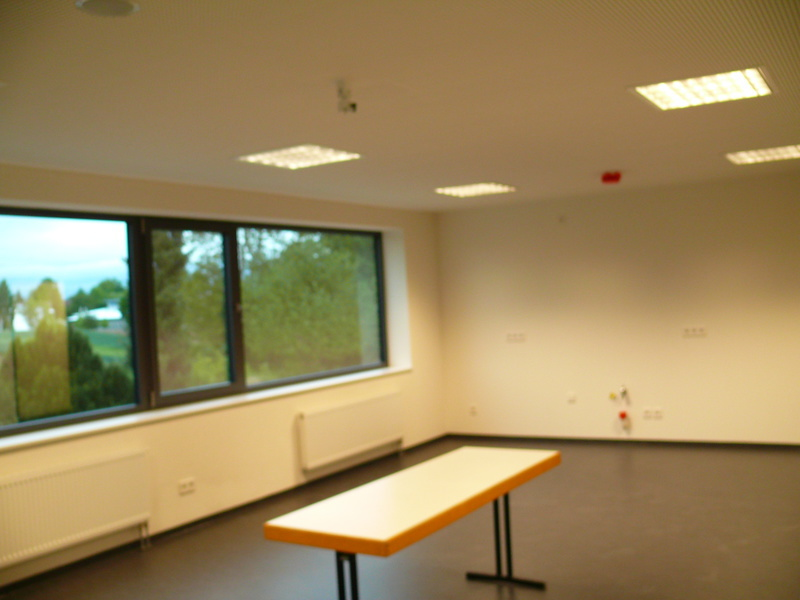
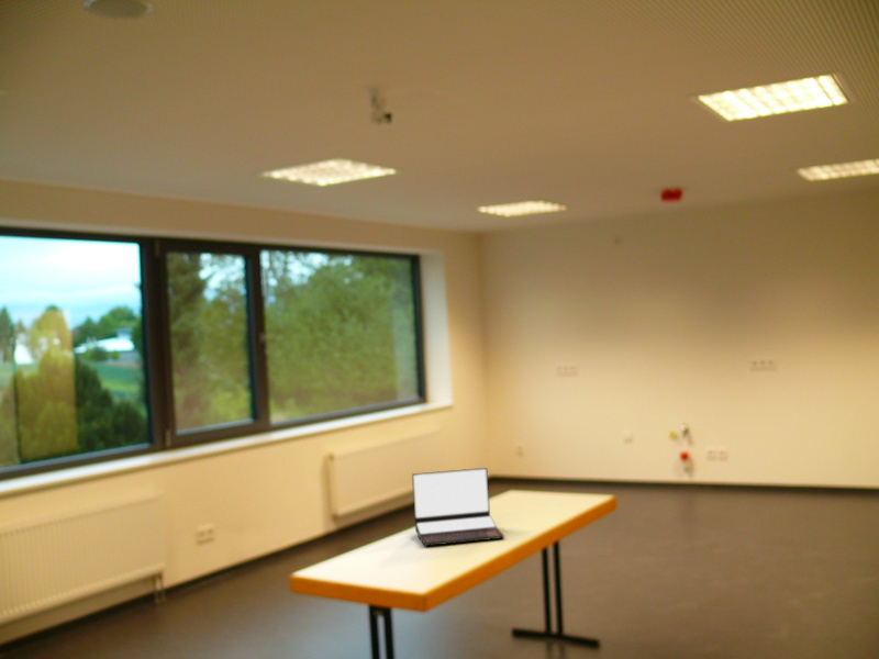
+ laptop [411,467,505,547]
